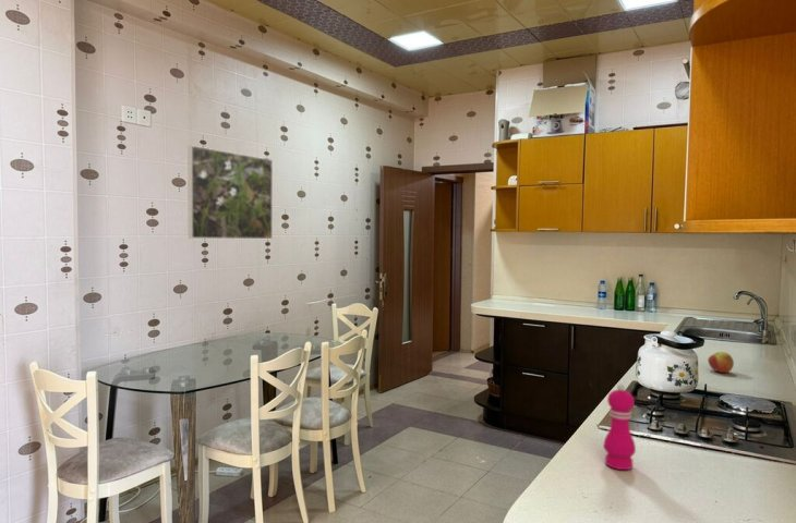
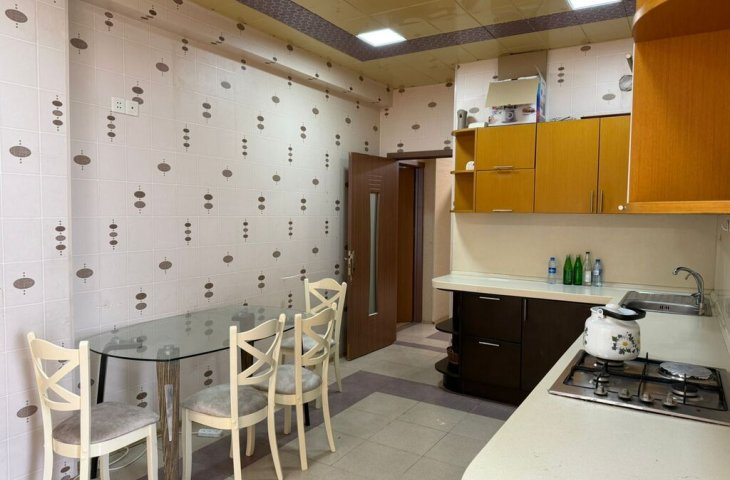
- apple [707,351,735,374]
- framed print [188,145,274,240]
- pepper mill [603,382,637,471]
